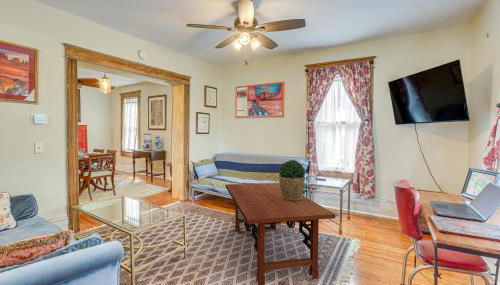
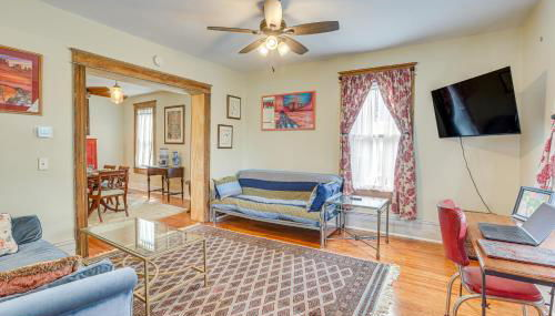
- coffee table [225,182,337,285]
- potted plant [278,159,306,200]
